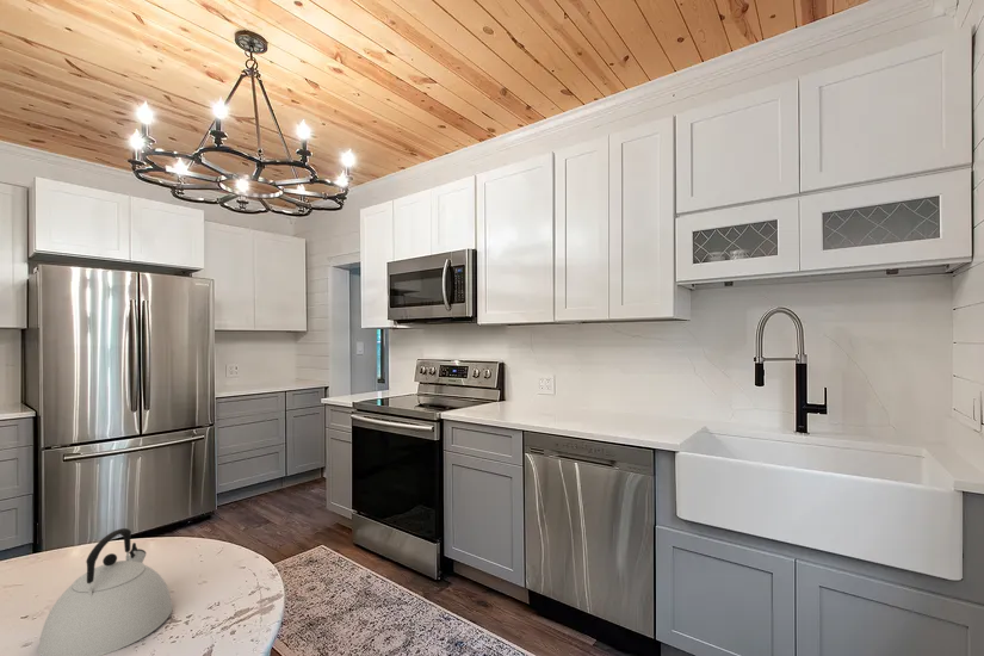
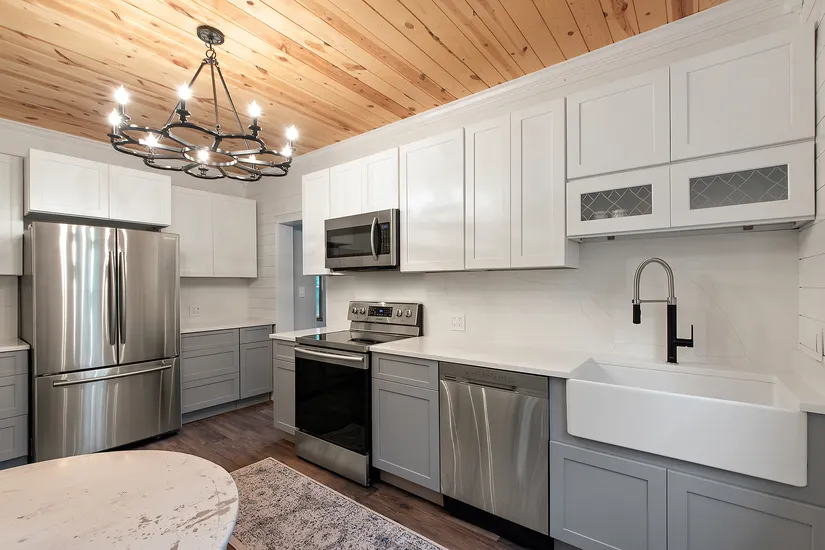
- kettle [37,527,174,656]
